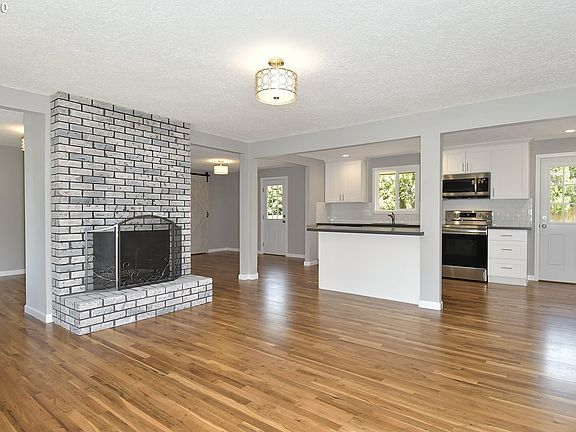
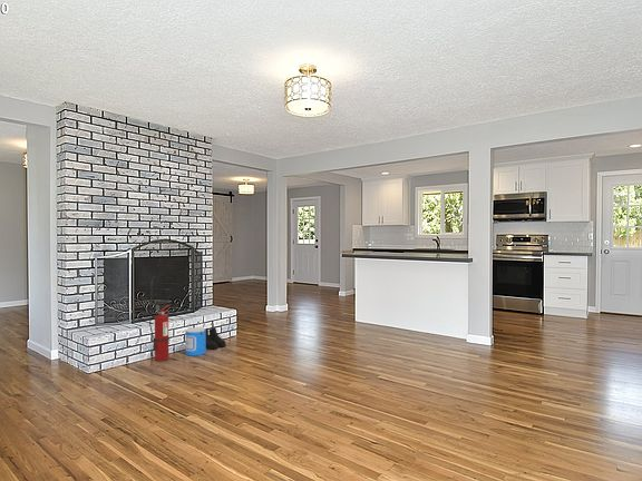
+ fire extinguisher [148,304,171,362]
+ bucket [184,316,207,356]
+ boots [205,326,227,351]
